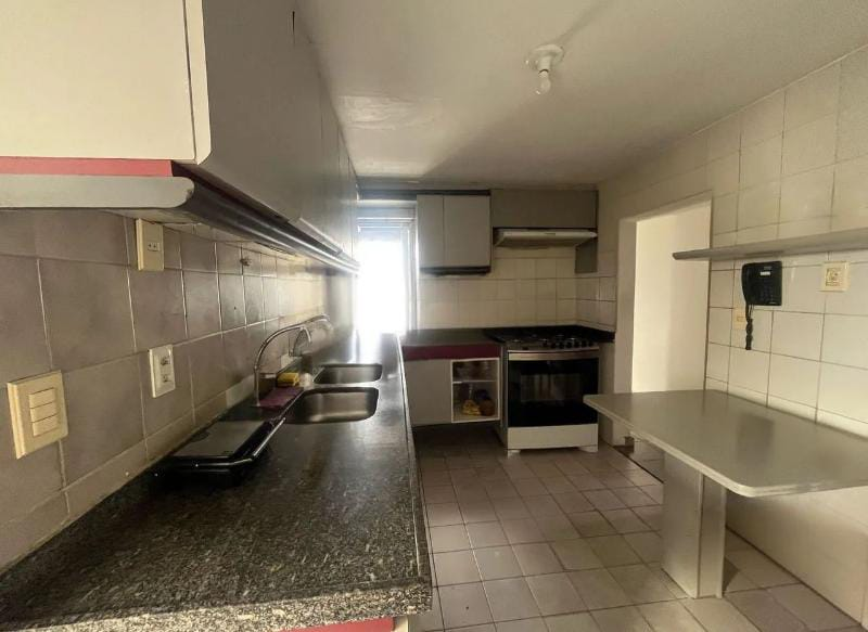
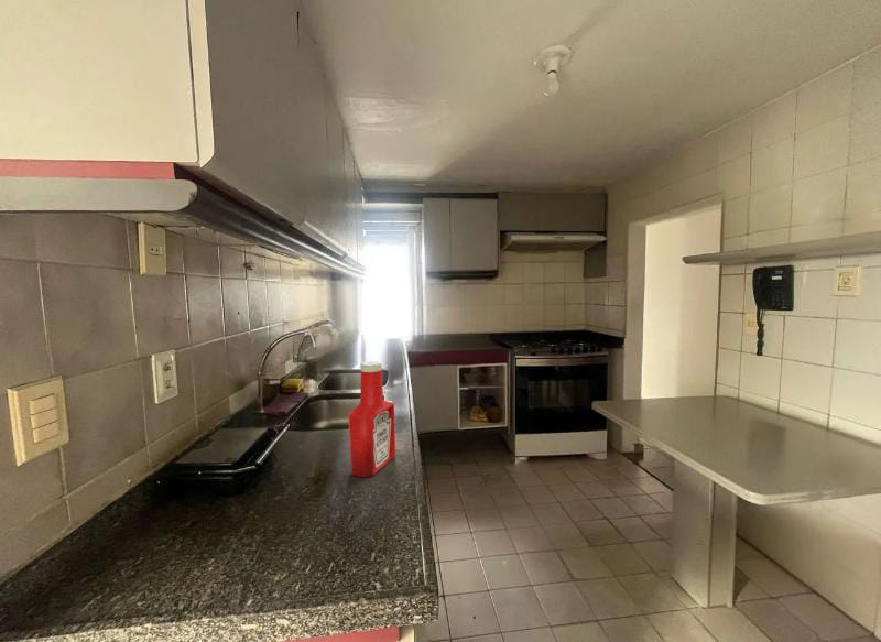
+ soap bottle [347,360,396,479]
